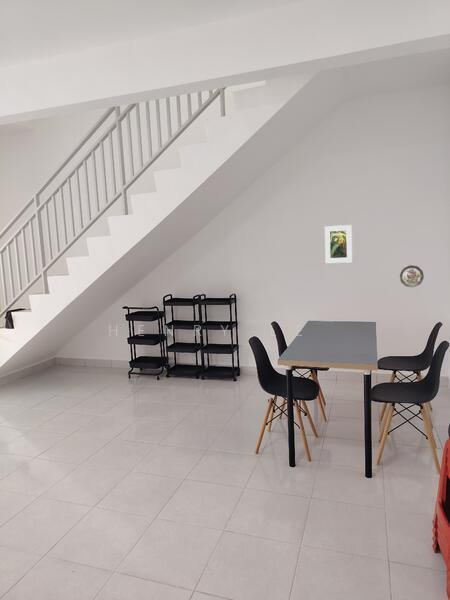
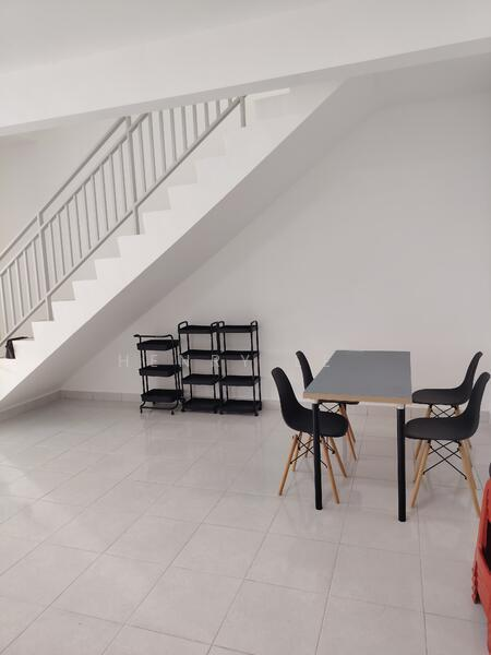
- decorative plate [399,264,425,288]
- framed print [324,224,353,264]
